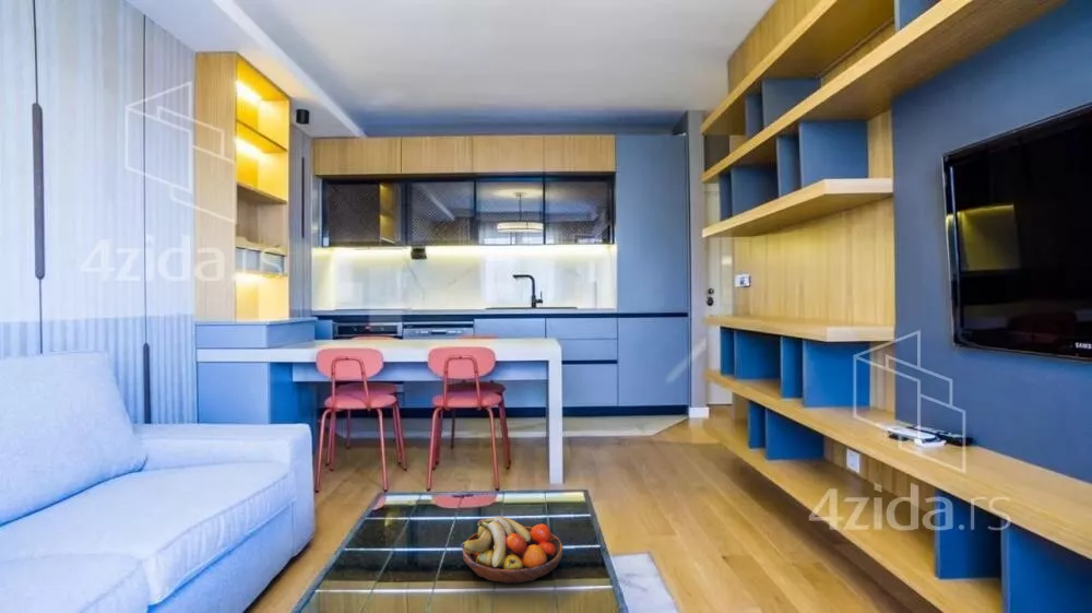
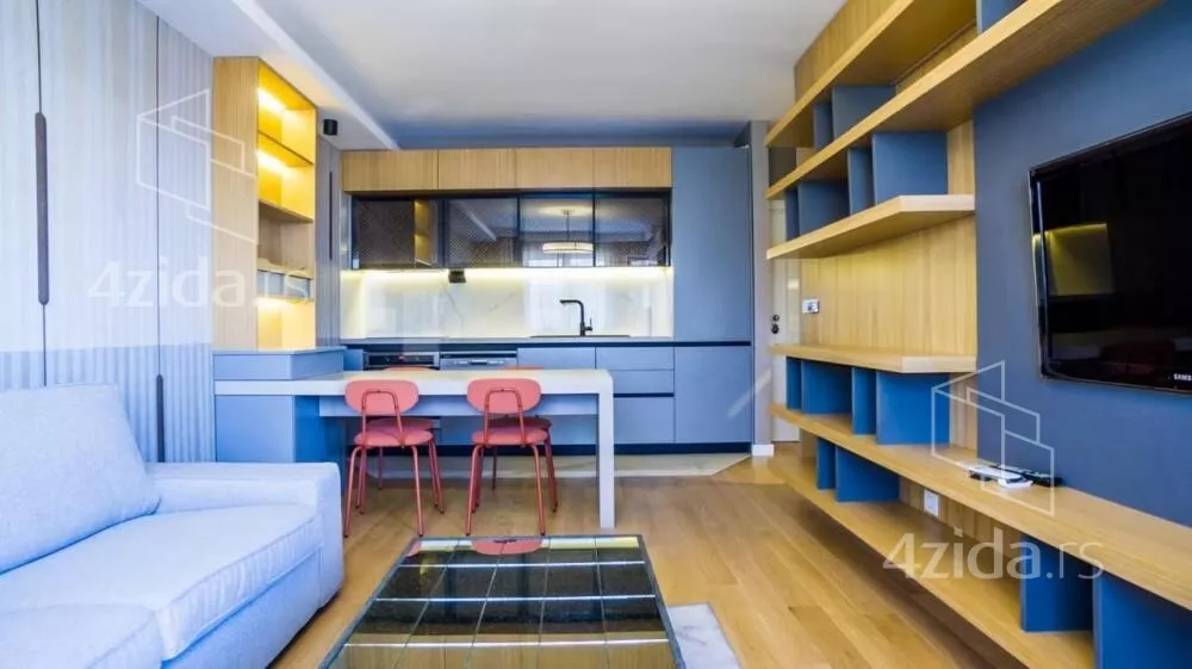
- fruit bowl [460,516,563,585]
